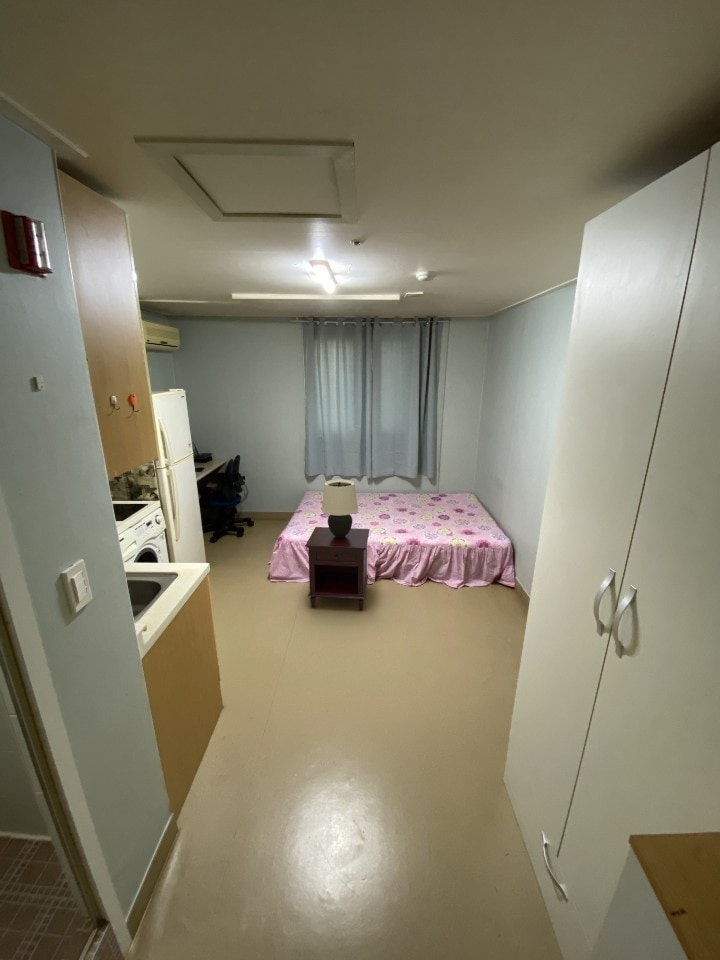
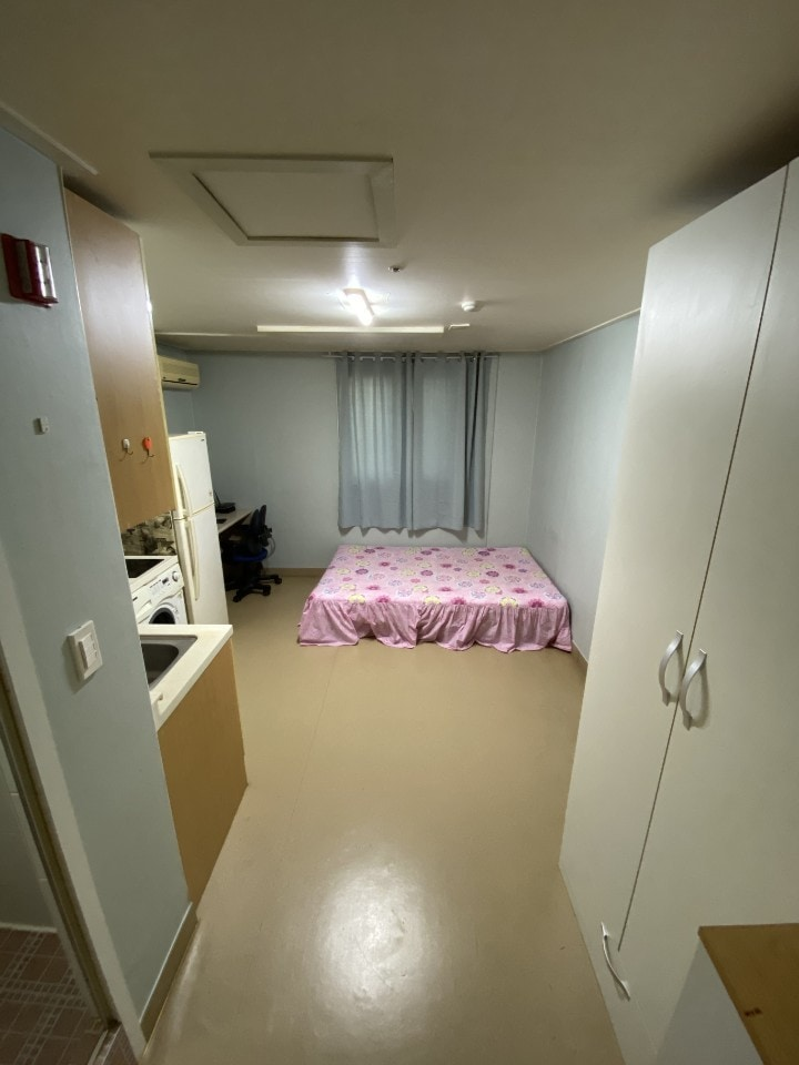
- nightstand [304,526,371,611]
- table lamp [320,479,359,538]
